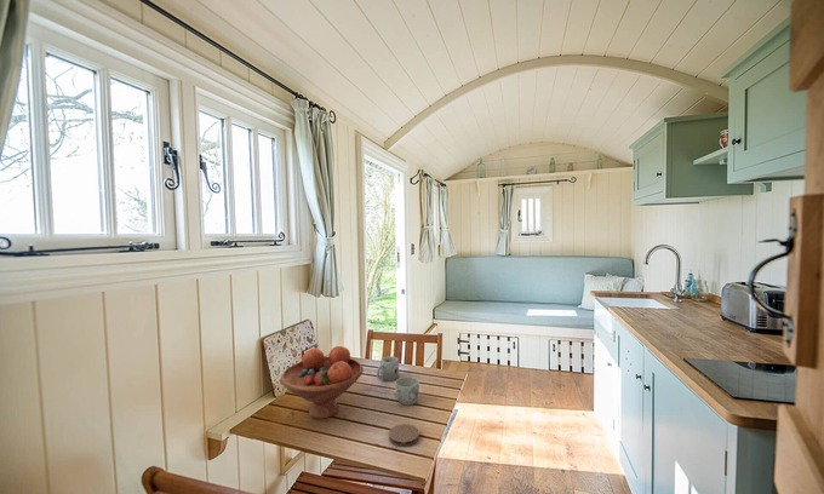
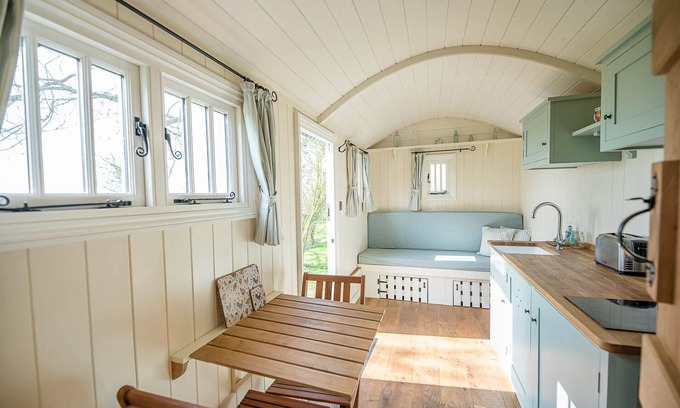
- coaster [388,423,420,447]
- mug [393,375,420,406]
- fruit bowl [280,345,365,420]
- mug [376,355,400,383]
